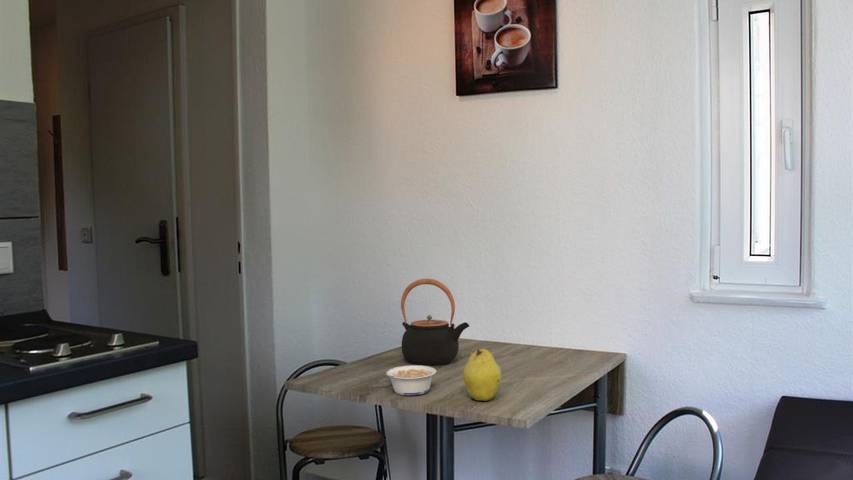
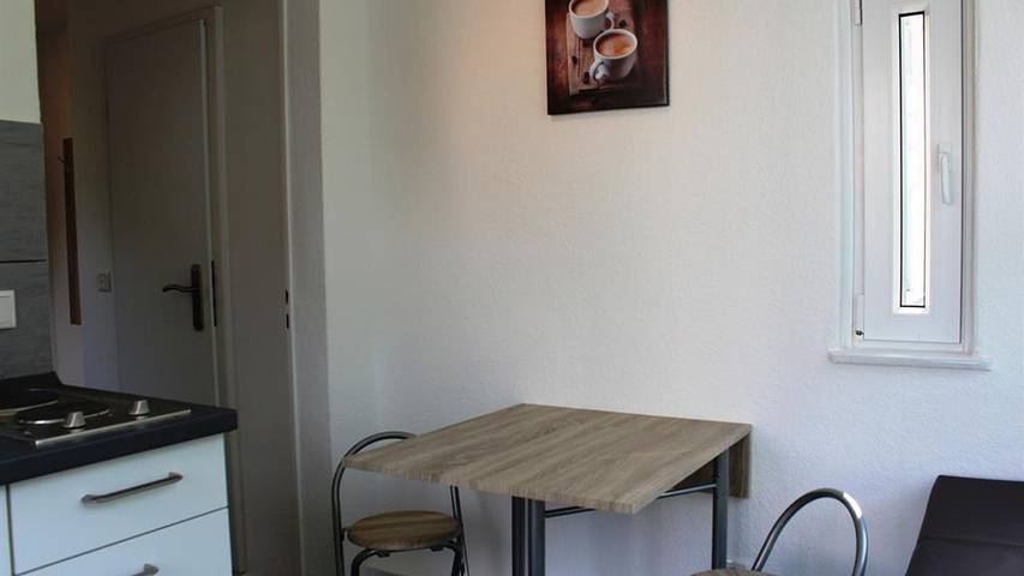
- teapot [400,278,470,367]
- legume [383,364,437,396]
- fruit [462,348,502,402]
